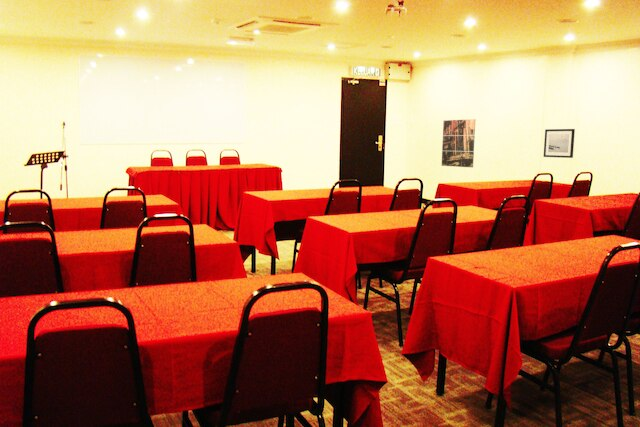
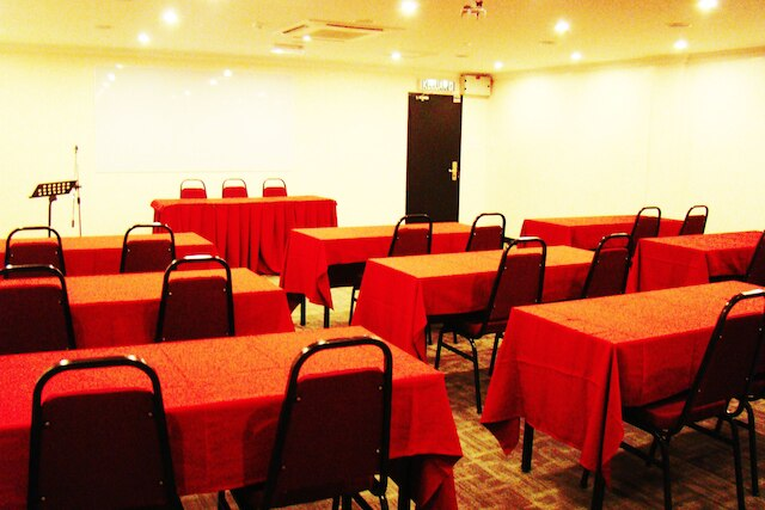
- wall art [543,128,576,159]
- wall art [441,118,476,168]
